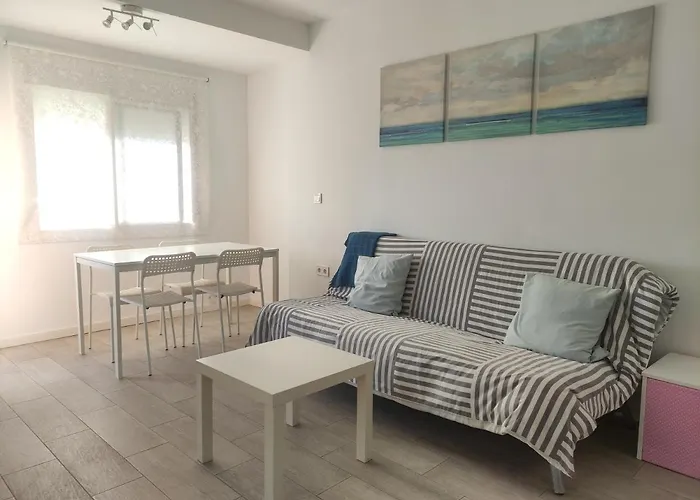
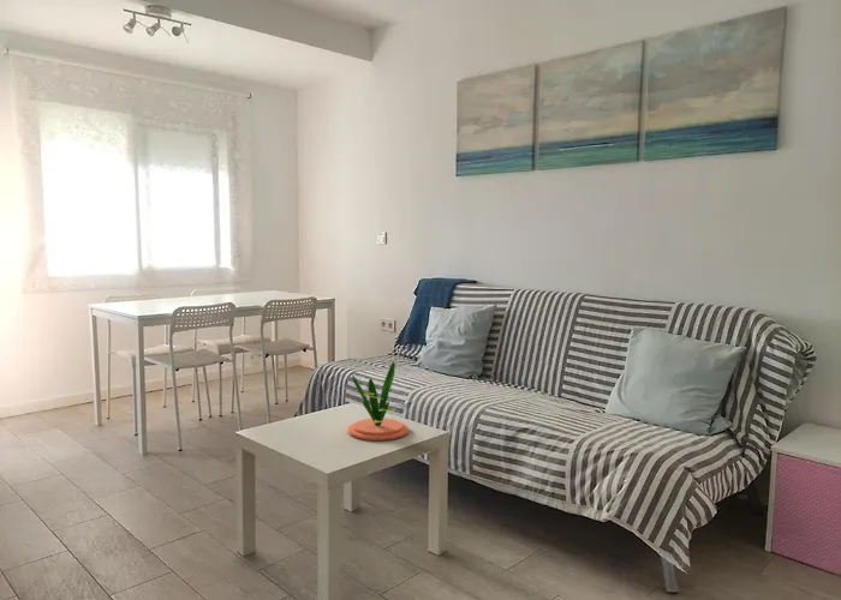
+ plant [341,360,410,442]
